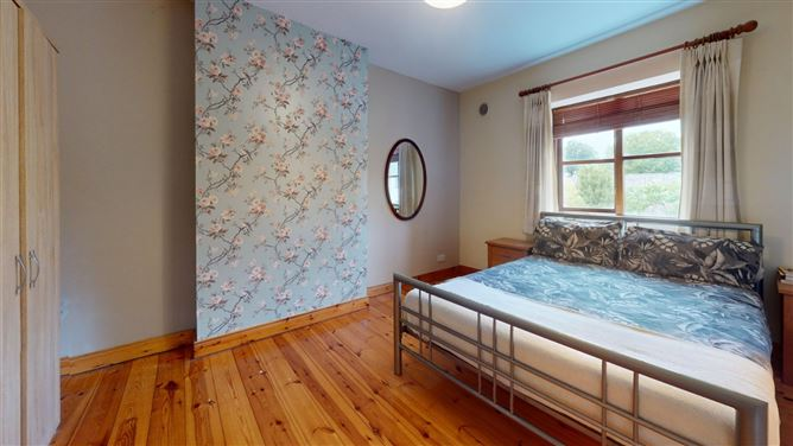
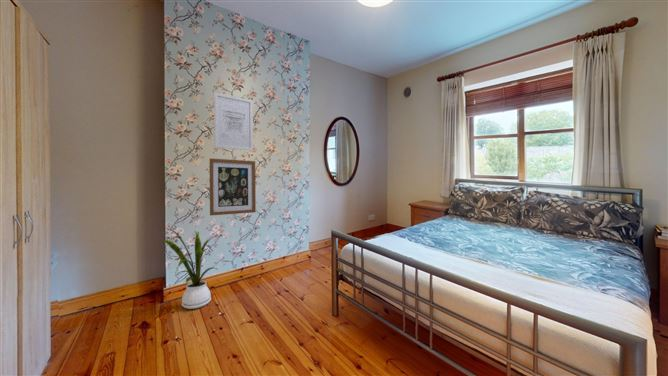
+ house plant [162,227,219,310]
+ wall art [209,157,257,216]
+ wall art [213,91,254,152]
